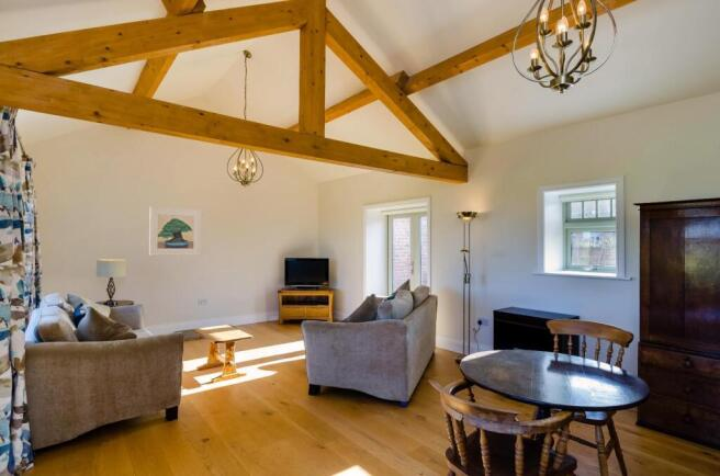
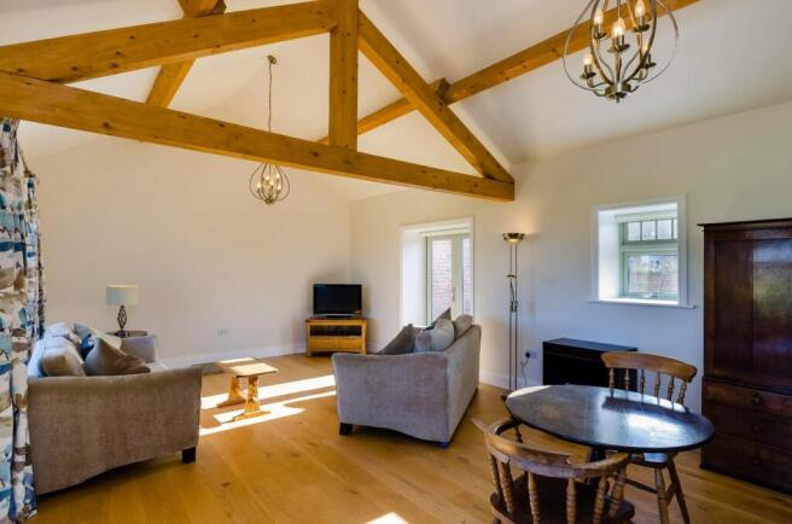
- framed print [148,205,202,257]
